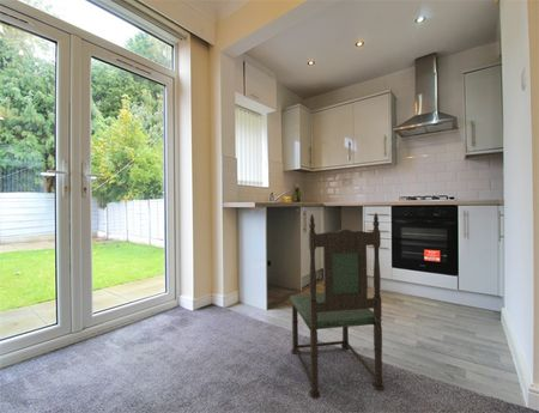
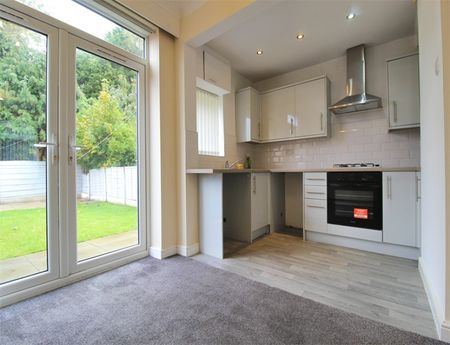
- dining chair [289,212,386,400]
